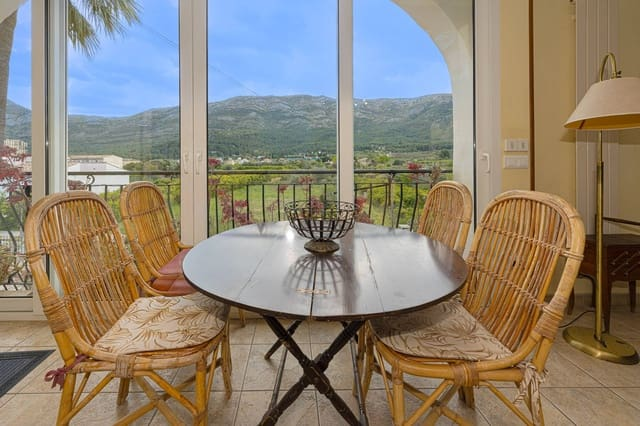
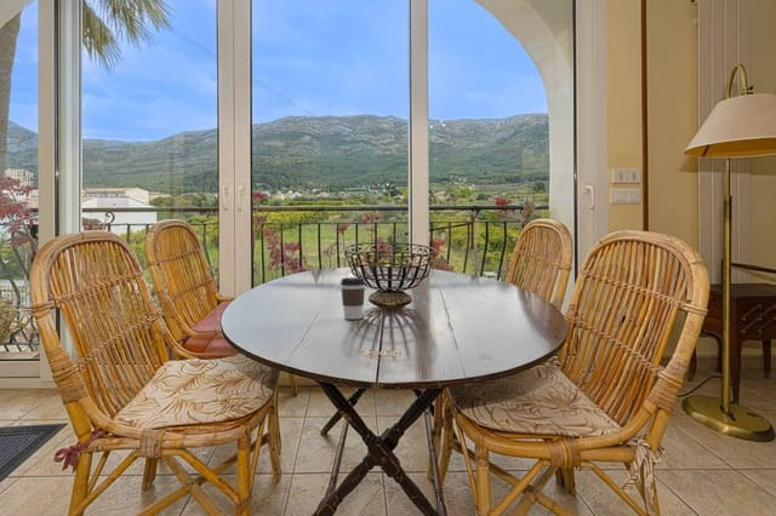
+ coffee cup [340,276,366,320]
